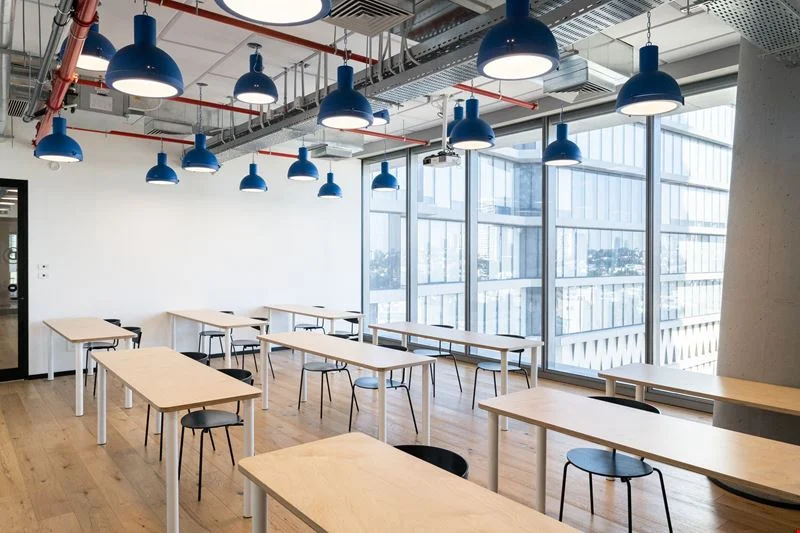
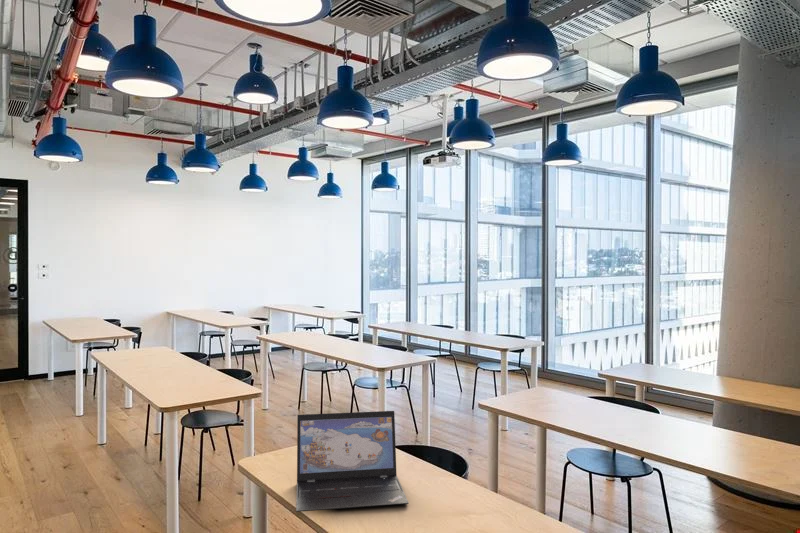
+ laptop [295,410,410,513]
